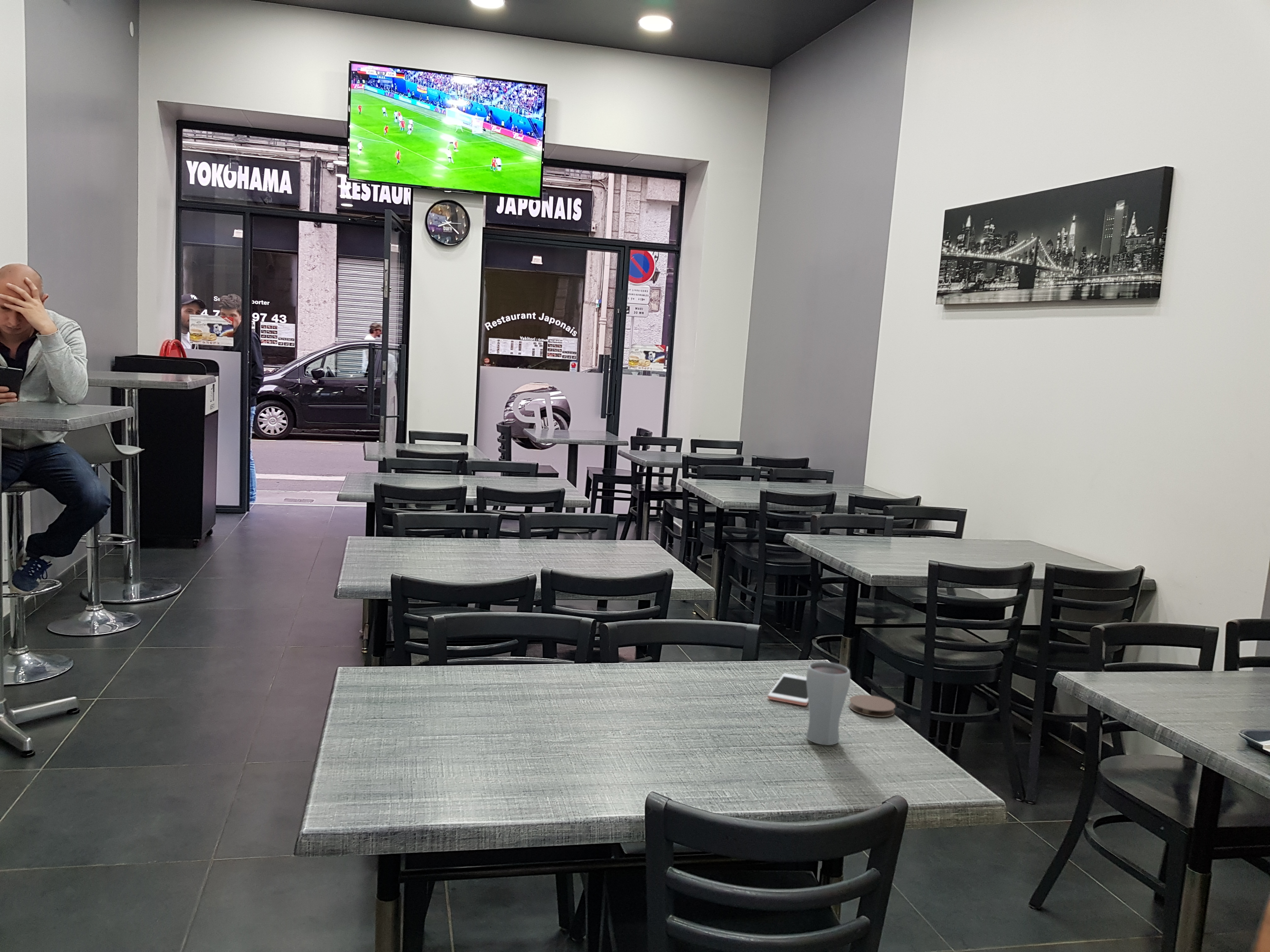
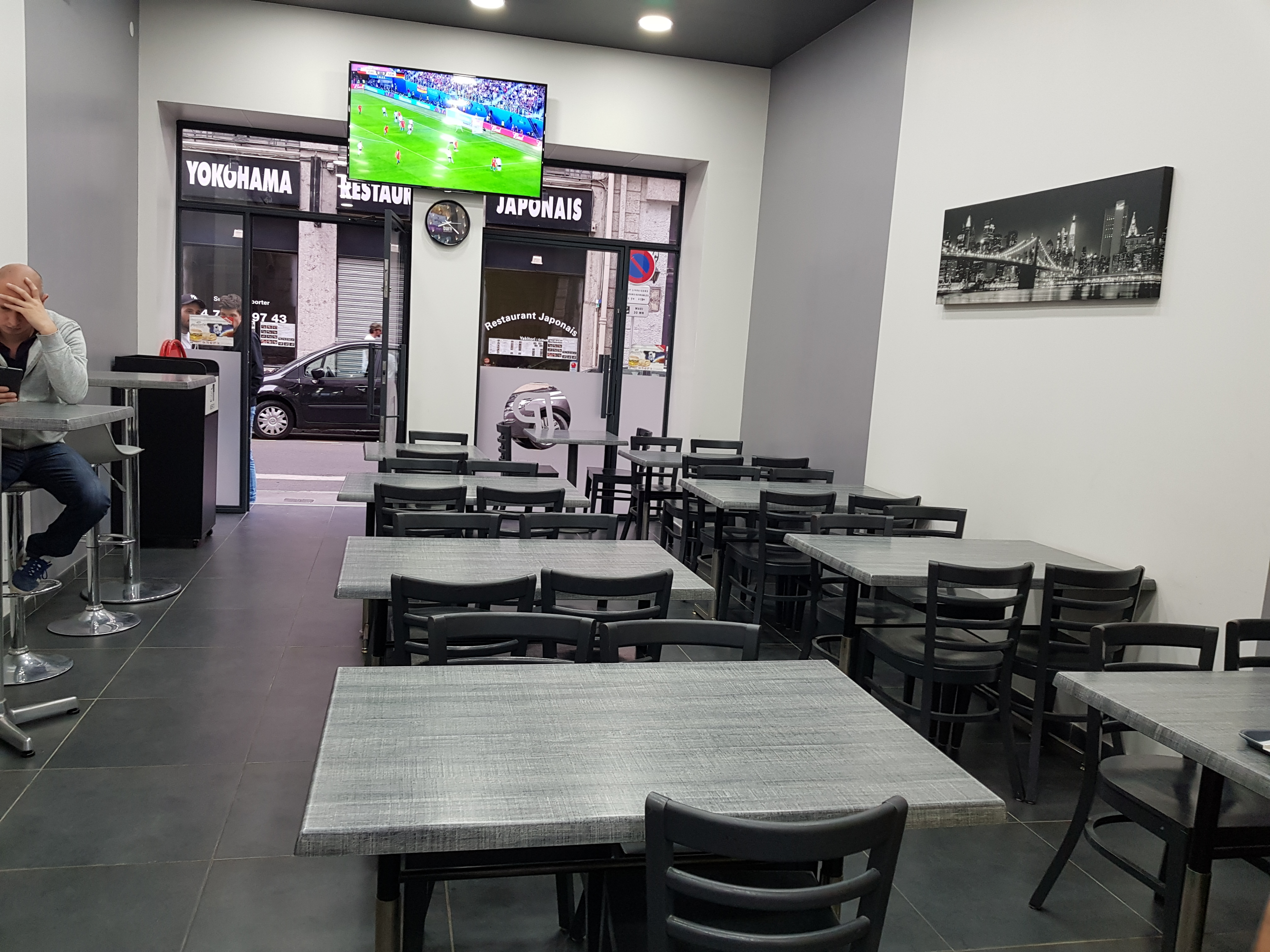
- coaster [849,694,896,717]
- cell phone [767,673,808,706]
- drinking glass [806,661,851,745]
